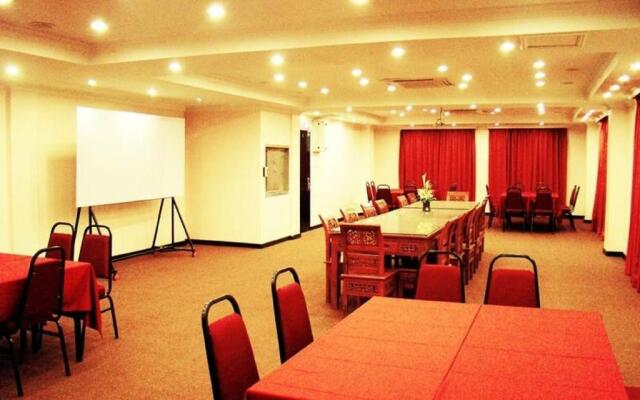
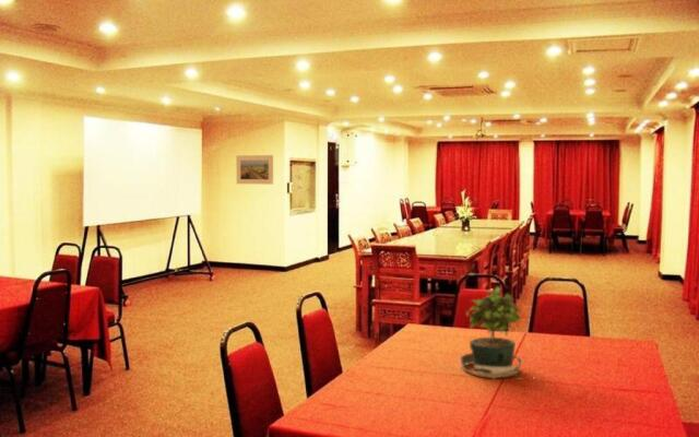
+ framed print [236,154,274,186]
+ potted plant [459,285,542,382]
